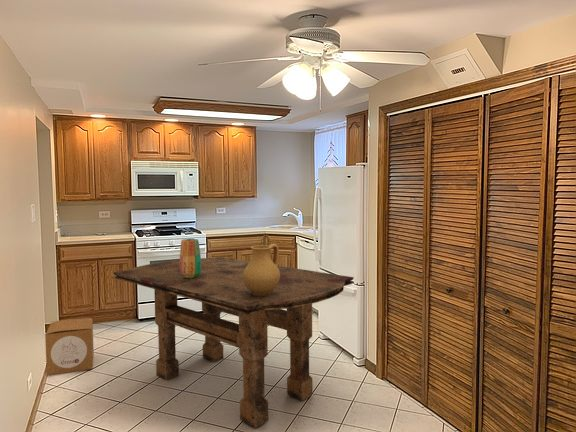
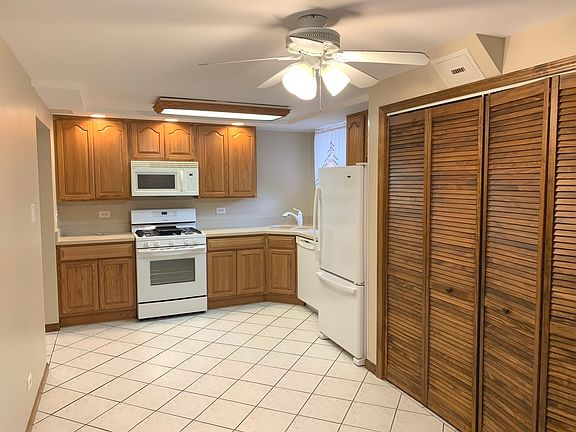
- pitcher [243,243,280,296]
- dining table [112,256,355,429]
- vase [179,238,202,279]
- cardboard box [44,317,95,376]
